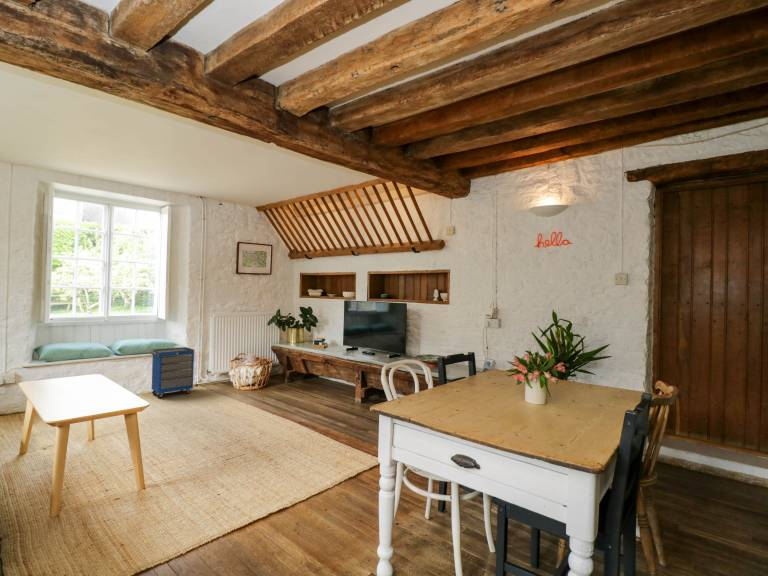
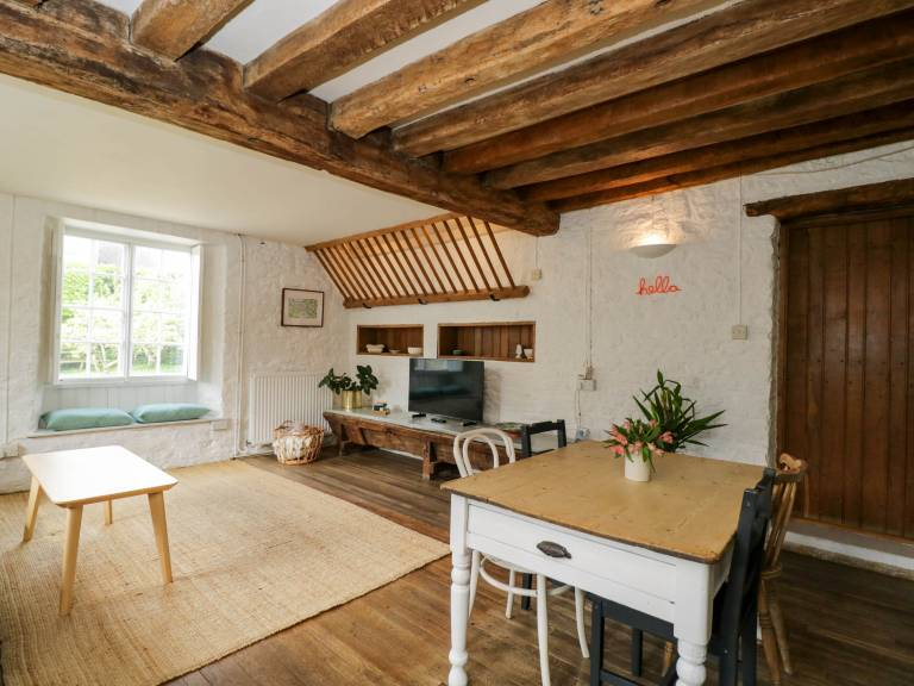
- cabinet [148,346,195,399]
